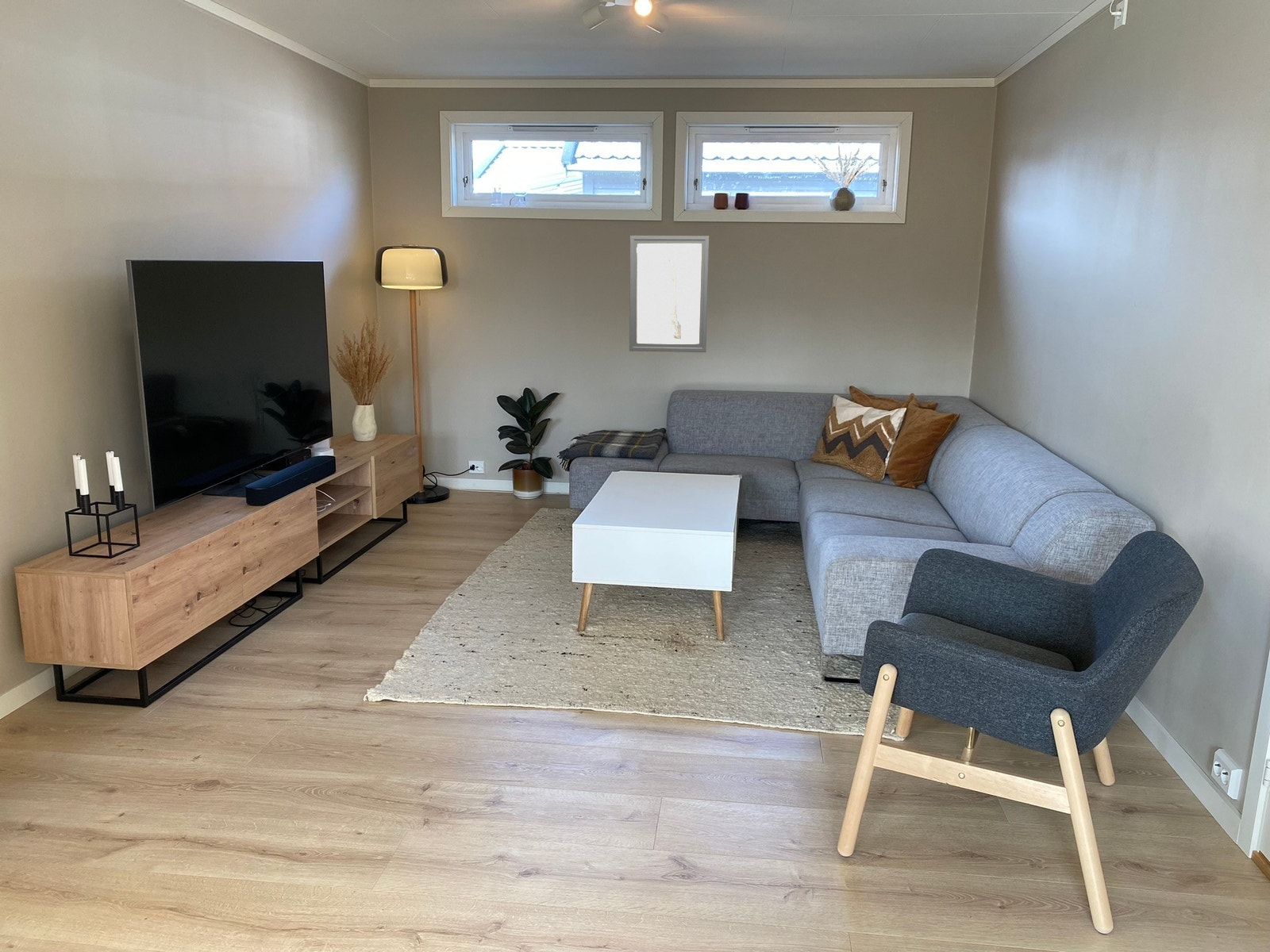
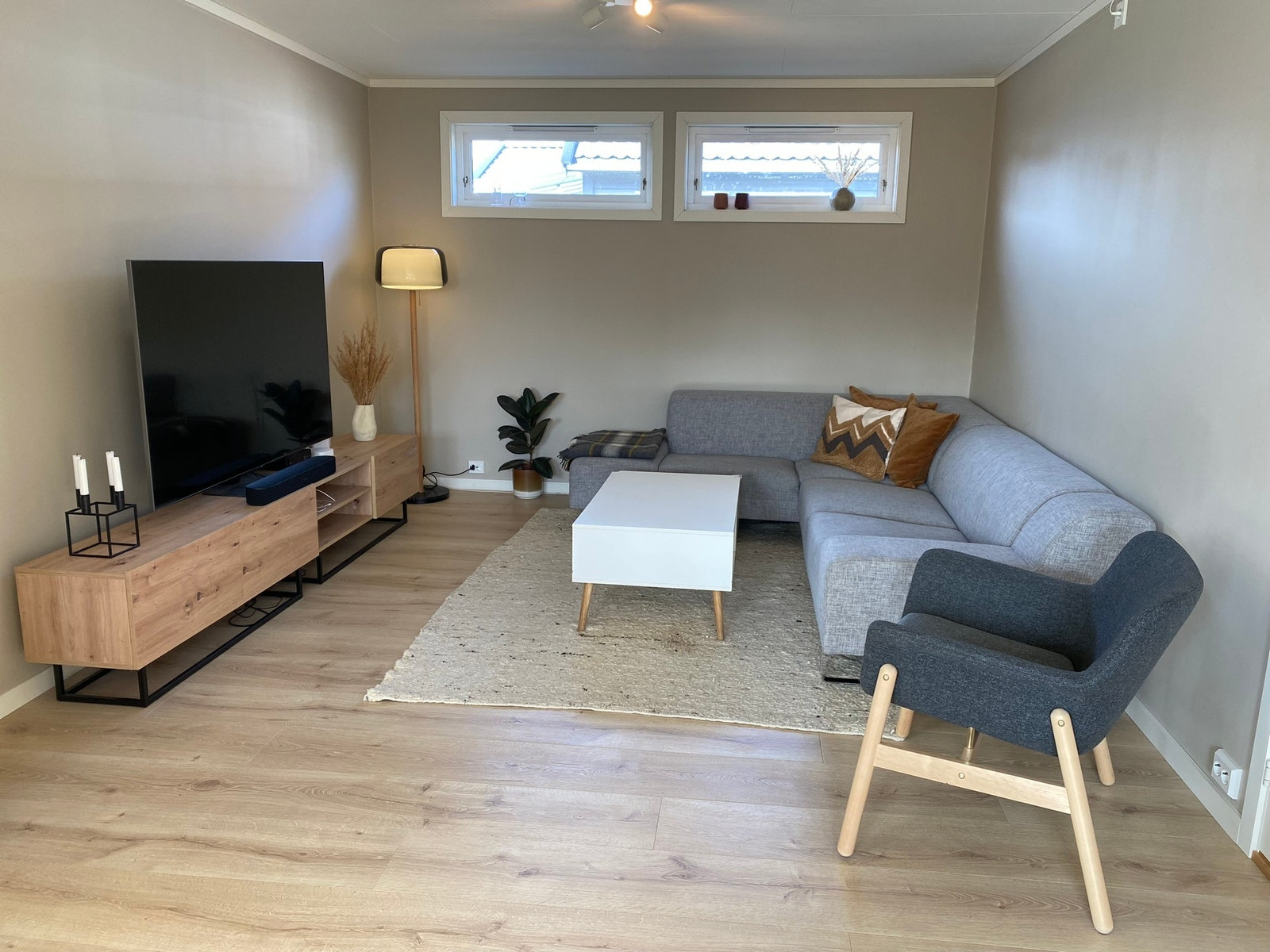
- wall art [629,235,710,353]
